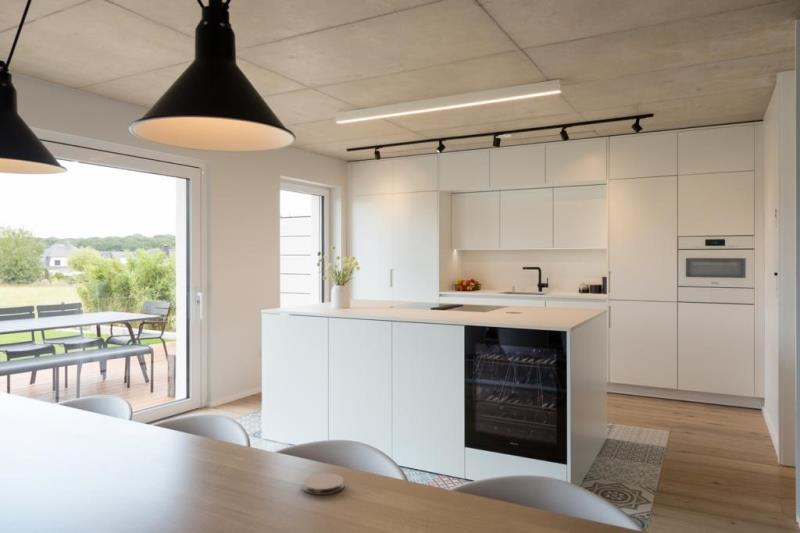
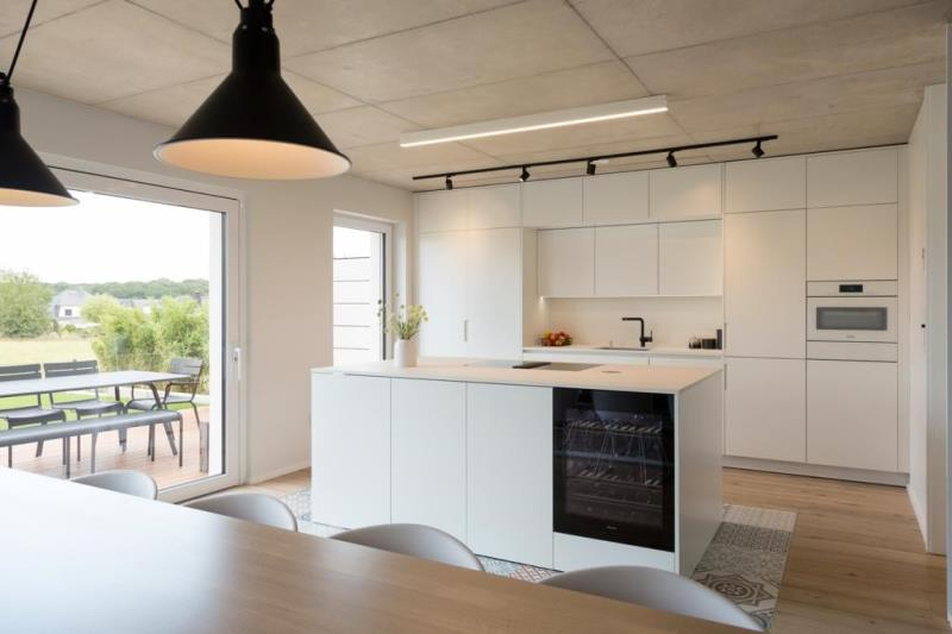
- coaster [302,472,345,496]
